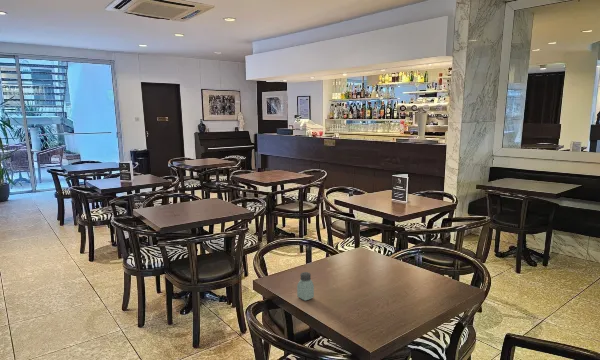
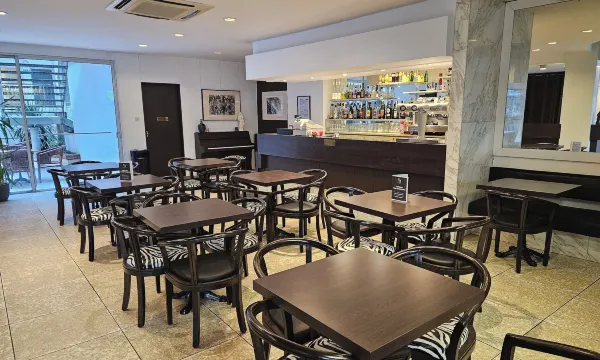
- saltshaker [296,271,315,301]
